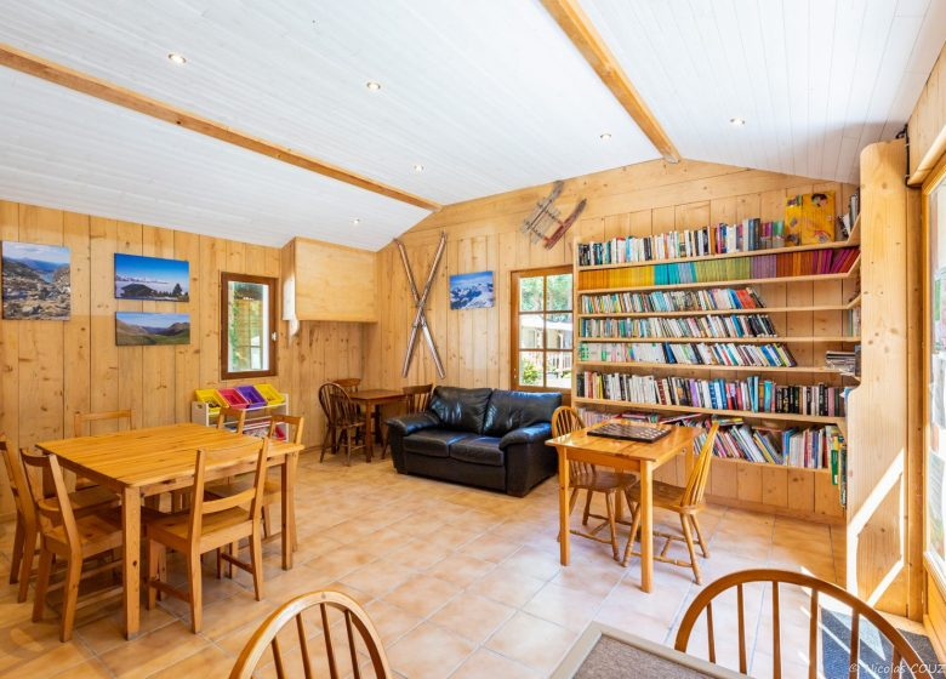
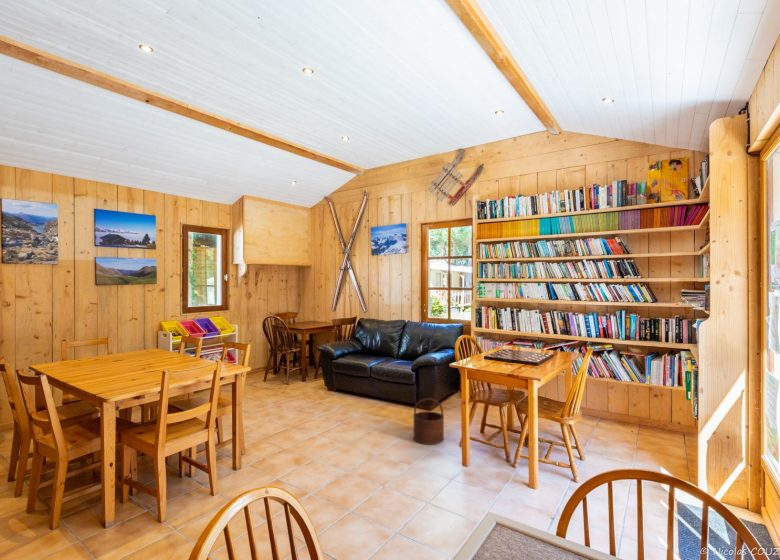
+ wooden bucket [413,397,445,446]
